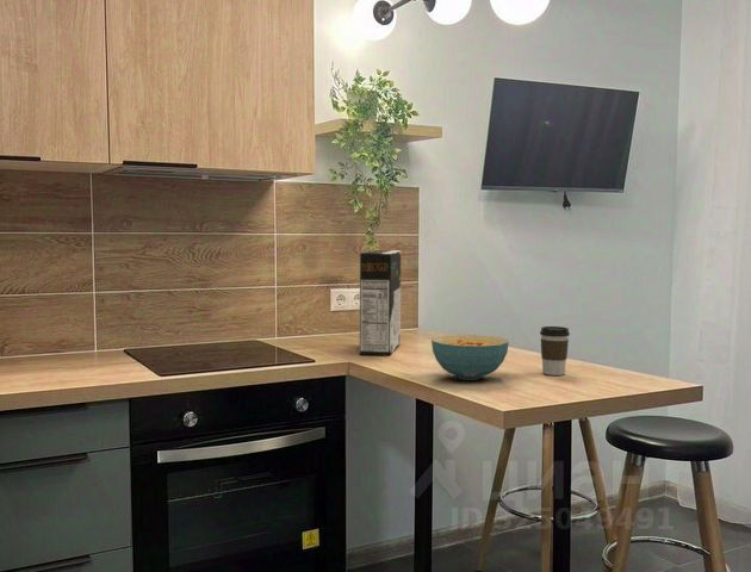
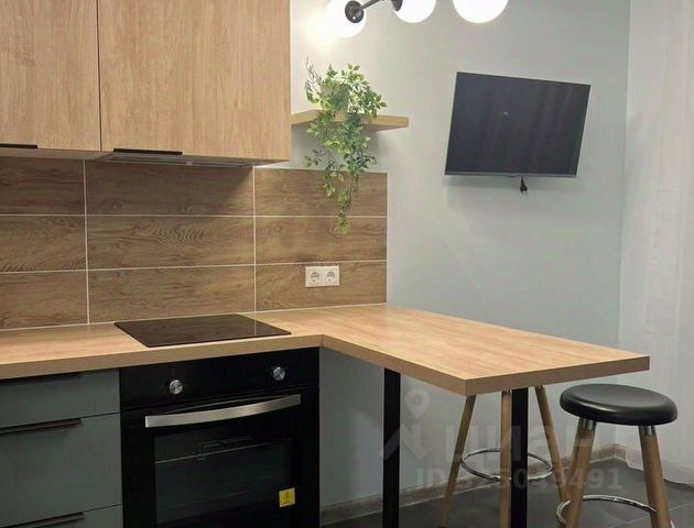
- cereal box [359,249,402,358]
- cereal bowl [430,334,510,381]
- coffee cup [539,325,571,377]
